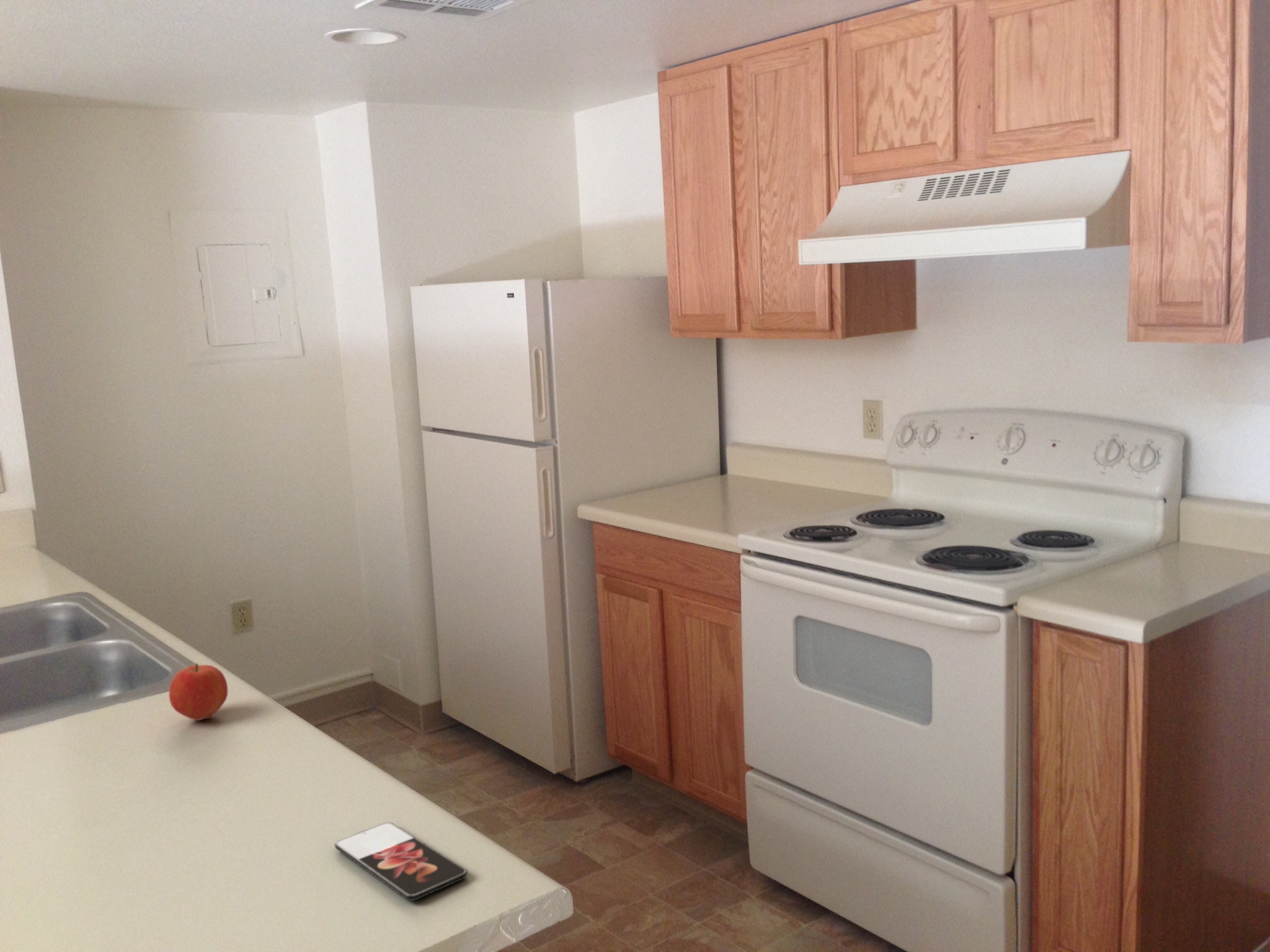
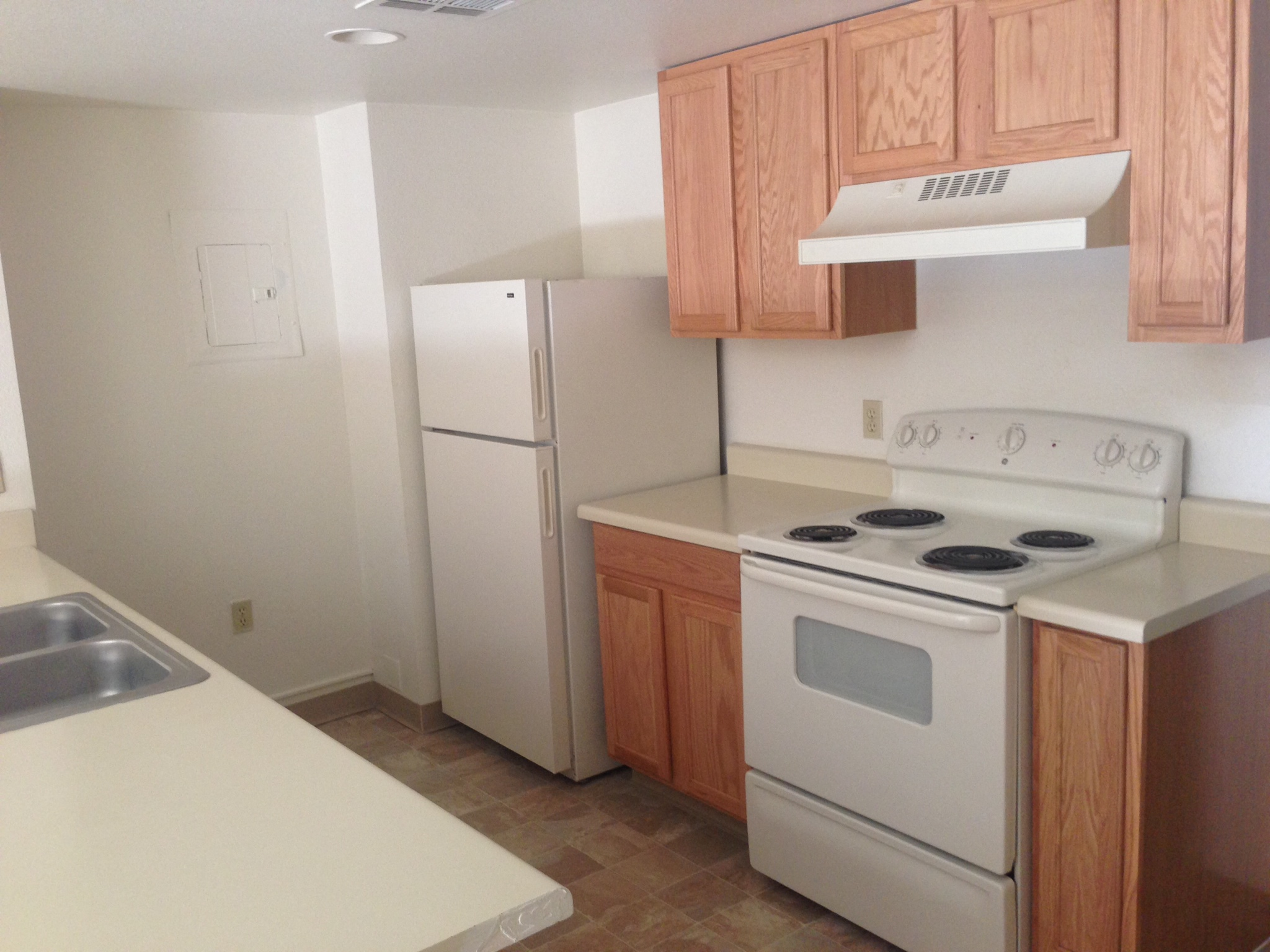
- apple [169,663,228,721]
- smartphone [334,822,468,901]
